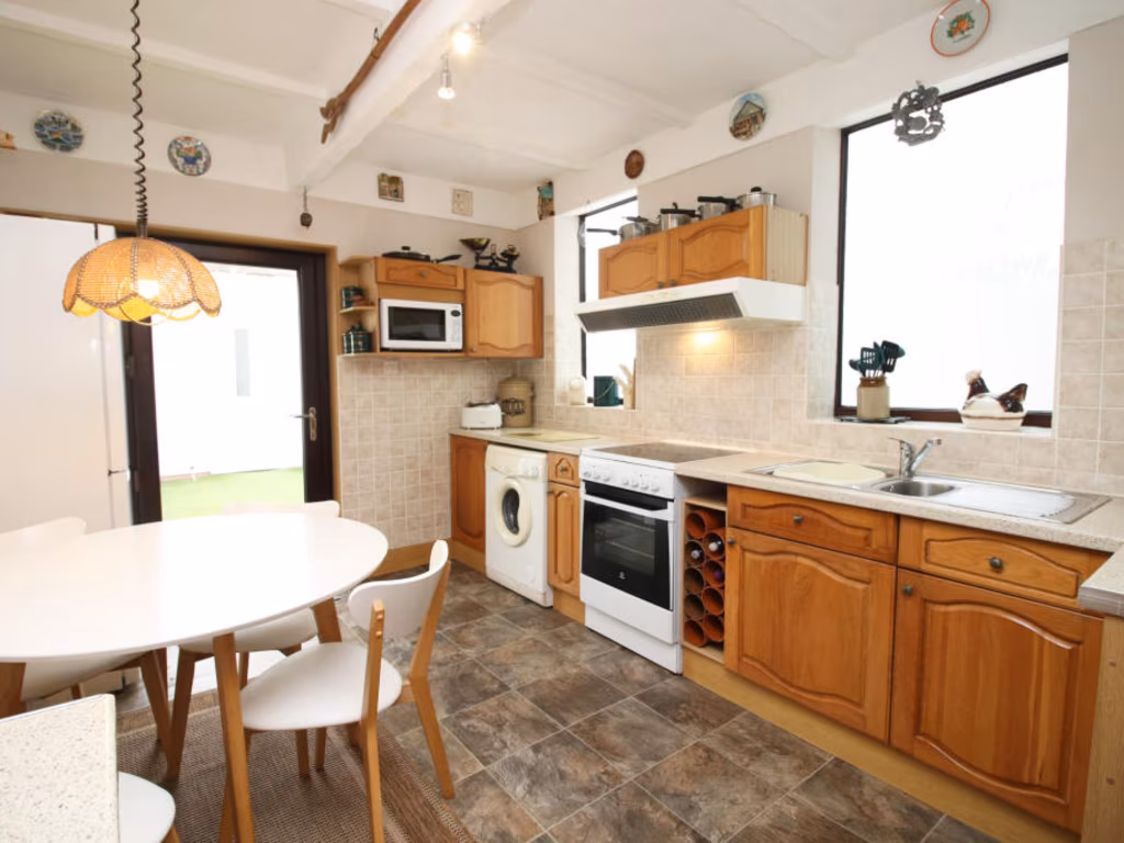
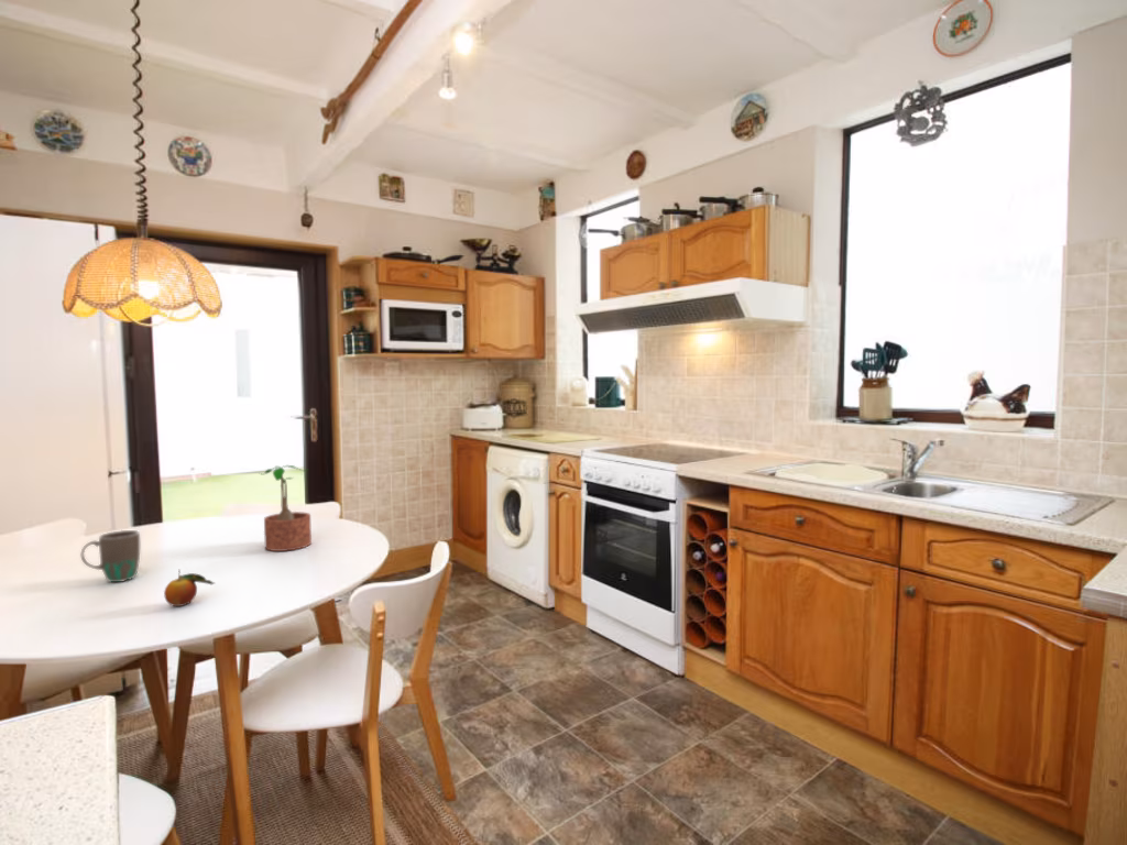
+ potted plant [259,464,313,552]
+ mug [80,529,141,583]
+ fruit [163,569,216,607]
